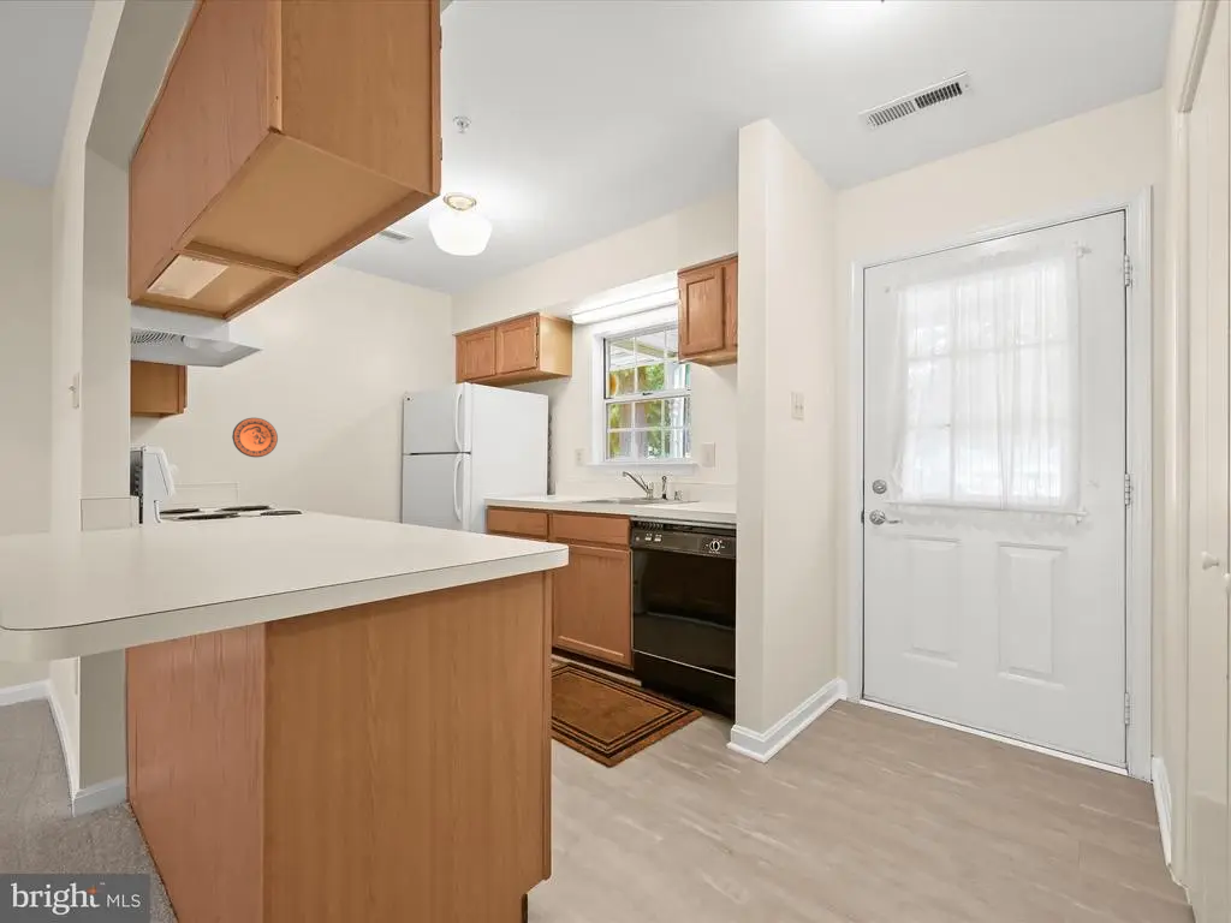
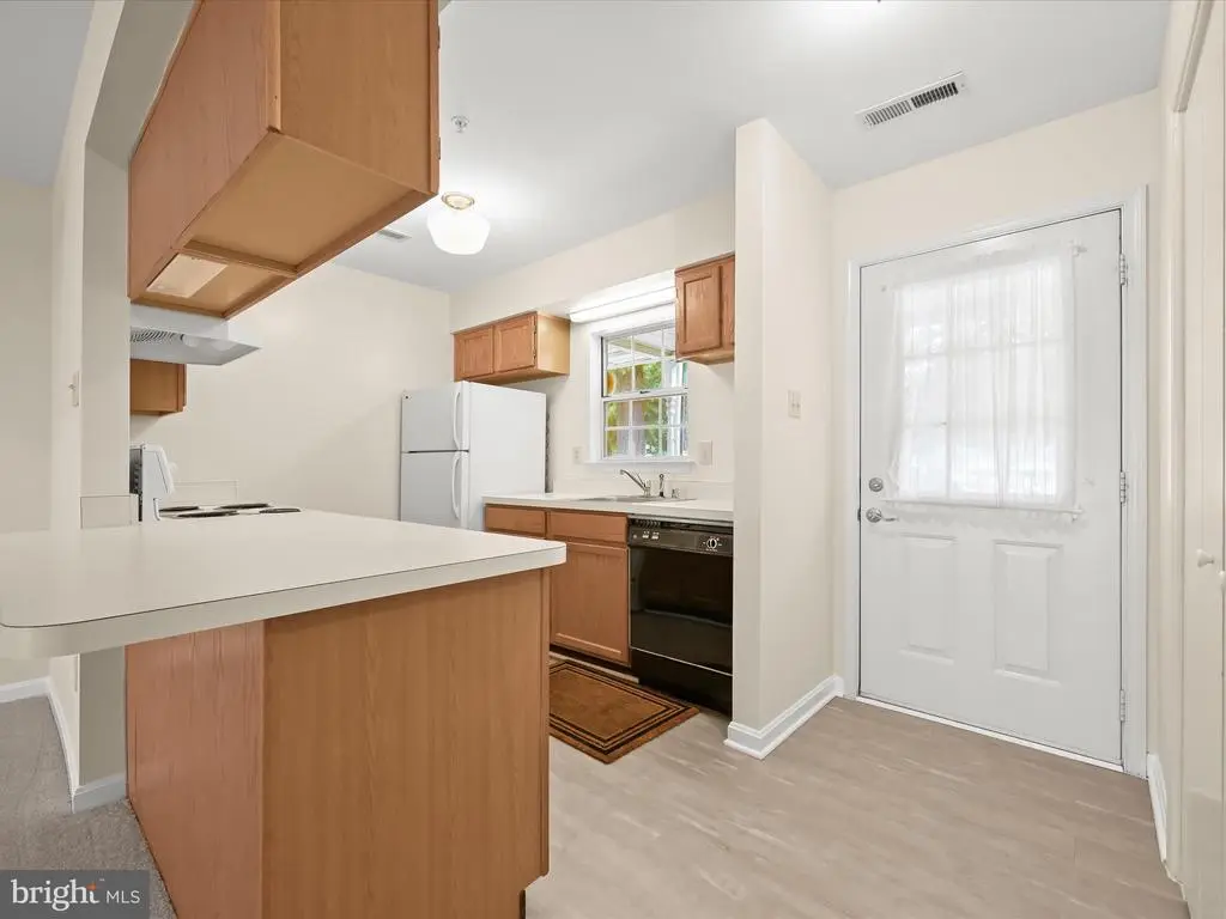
- decorative plate [231,417,279,458]
